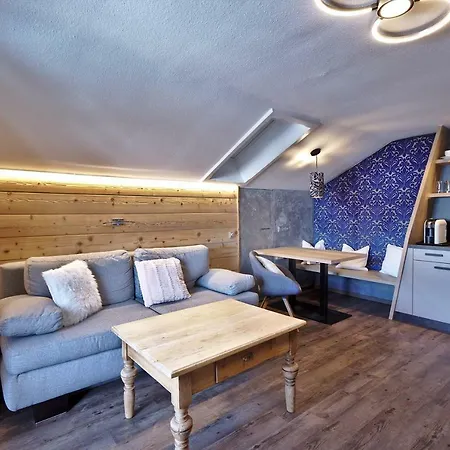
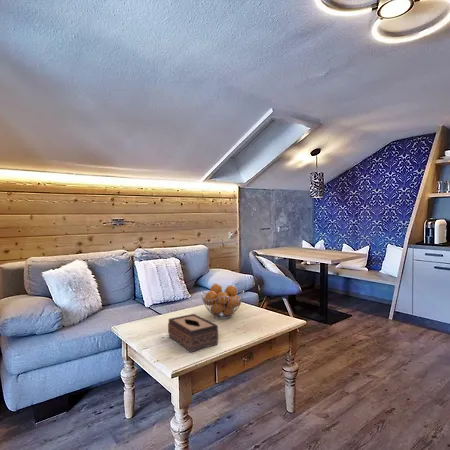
+ fruit basket [200,283,245,320]
+ tissue box [167,313,219,353]
